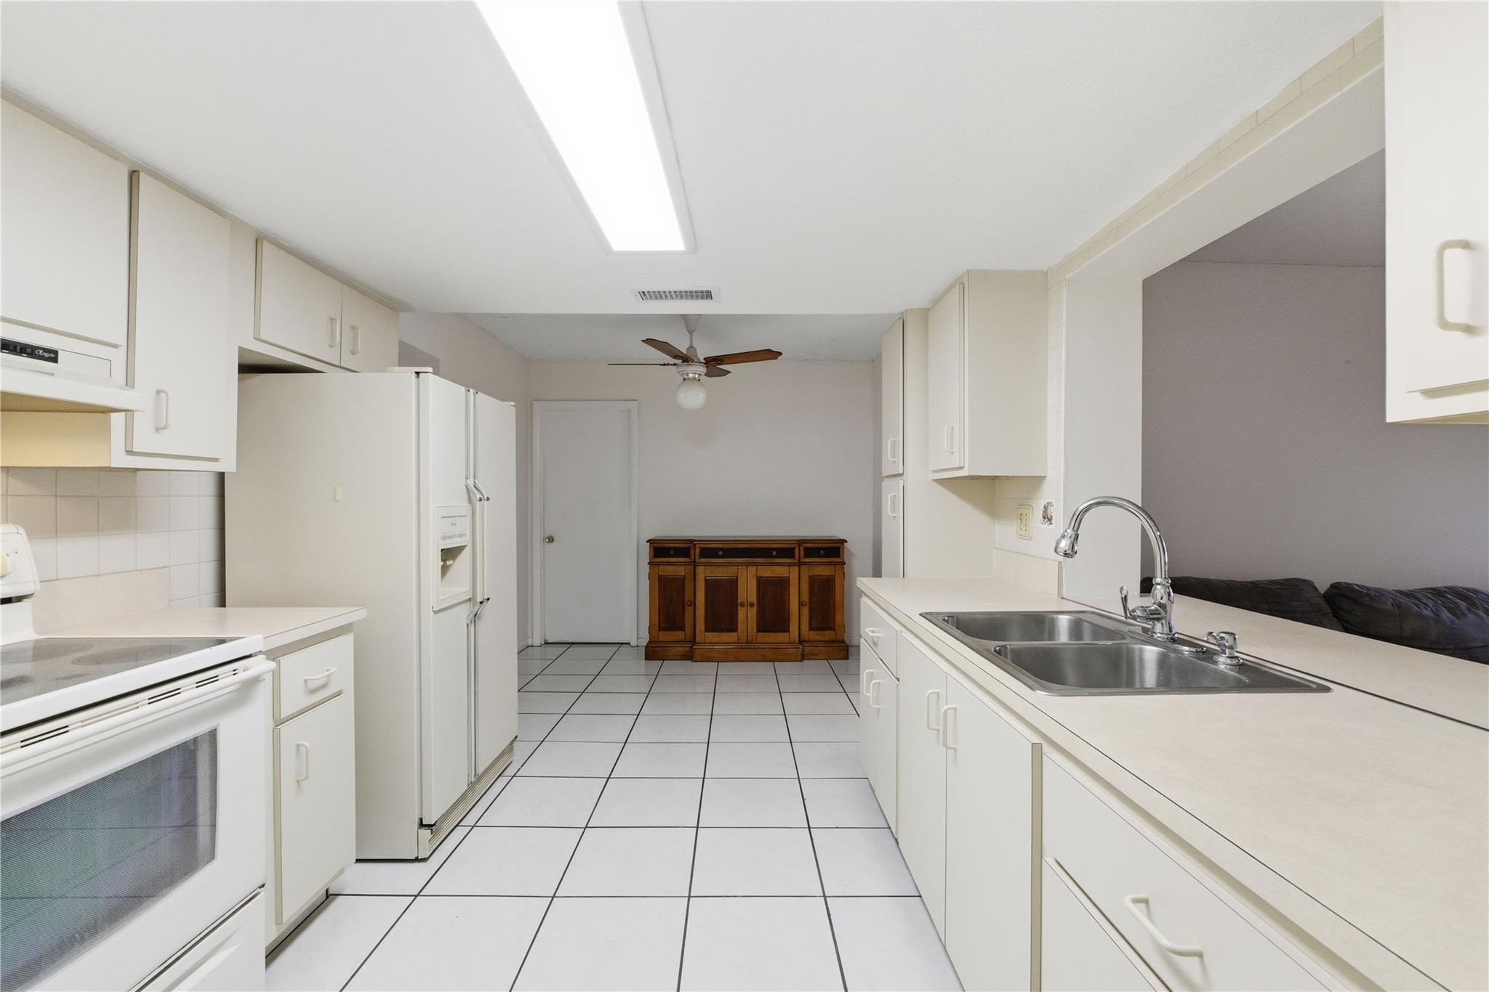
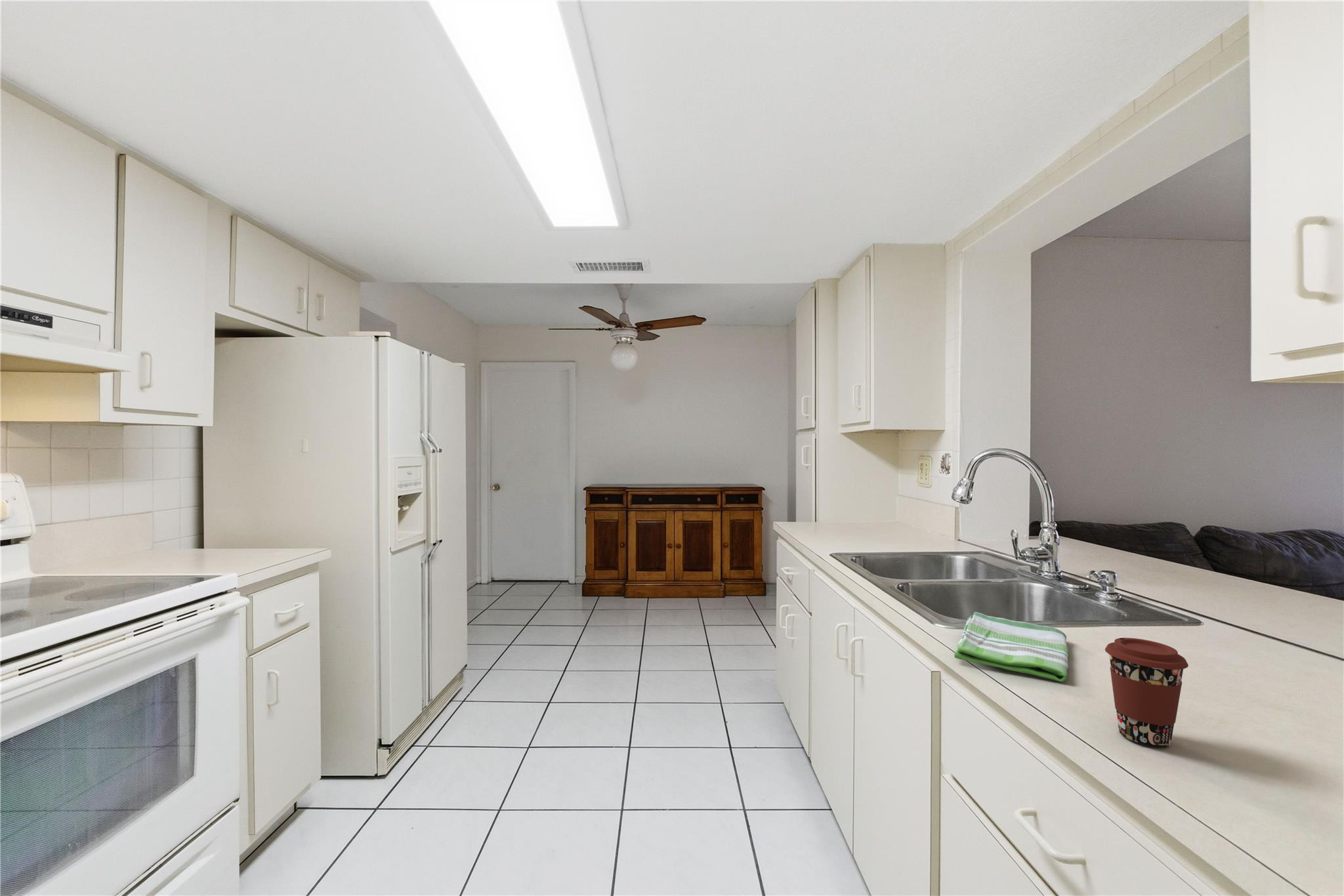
+ dish towel [954,611,1069,682]
+ coffee cup [1104,637,1189,748]
